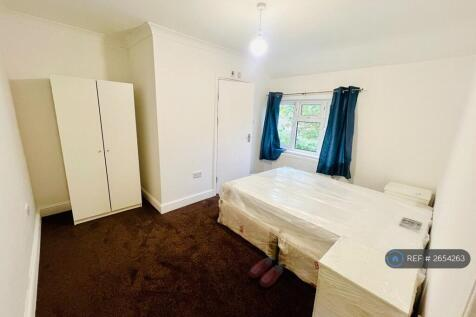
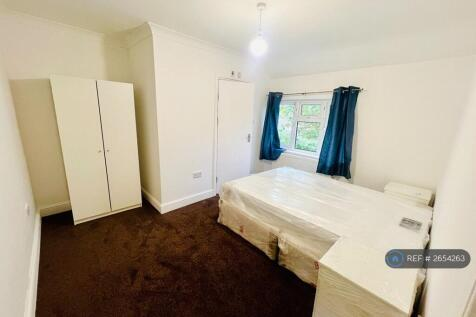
- slippers [248,257,284,288]
